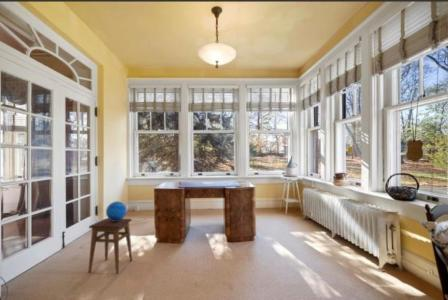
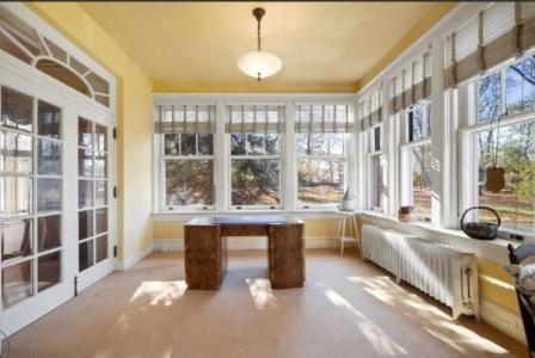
- decorative sphere [105,200,128,221]
- stool [87,217,133,274]
